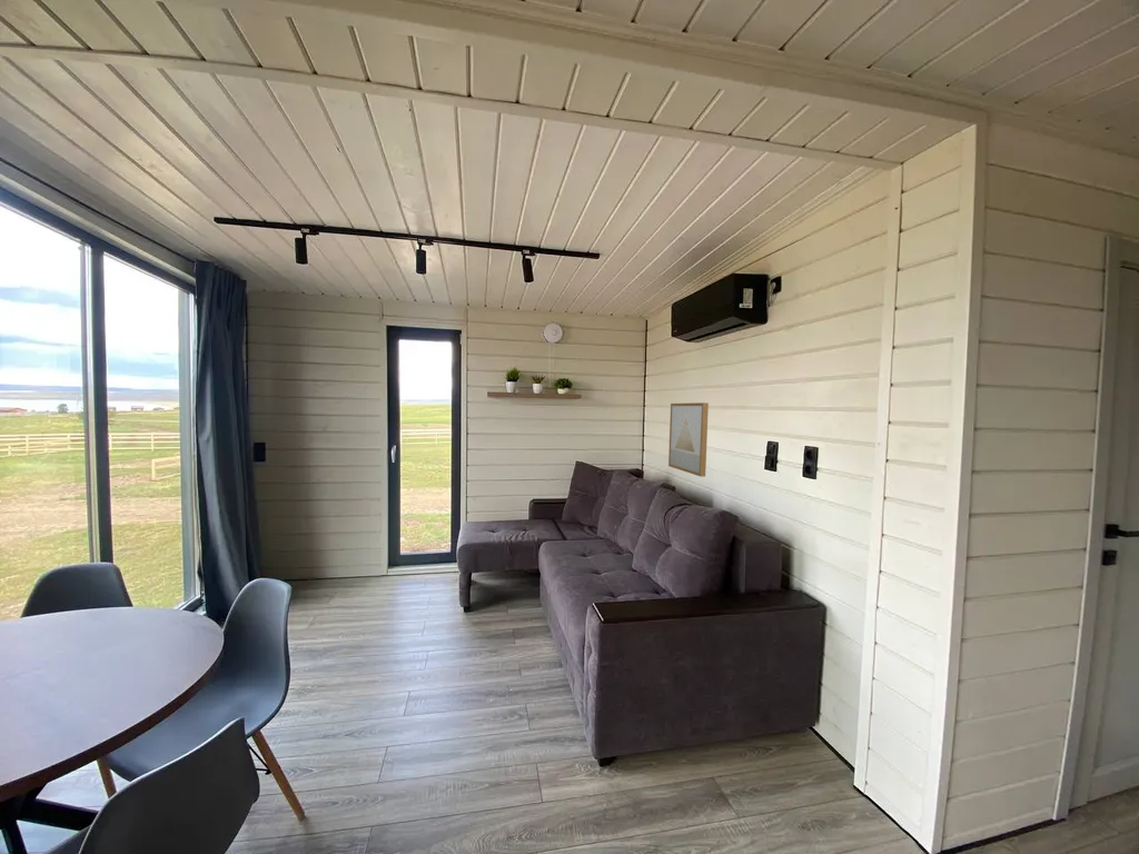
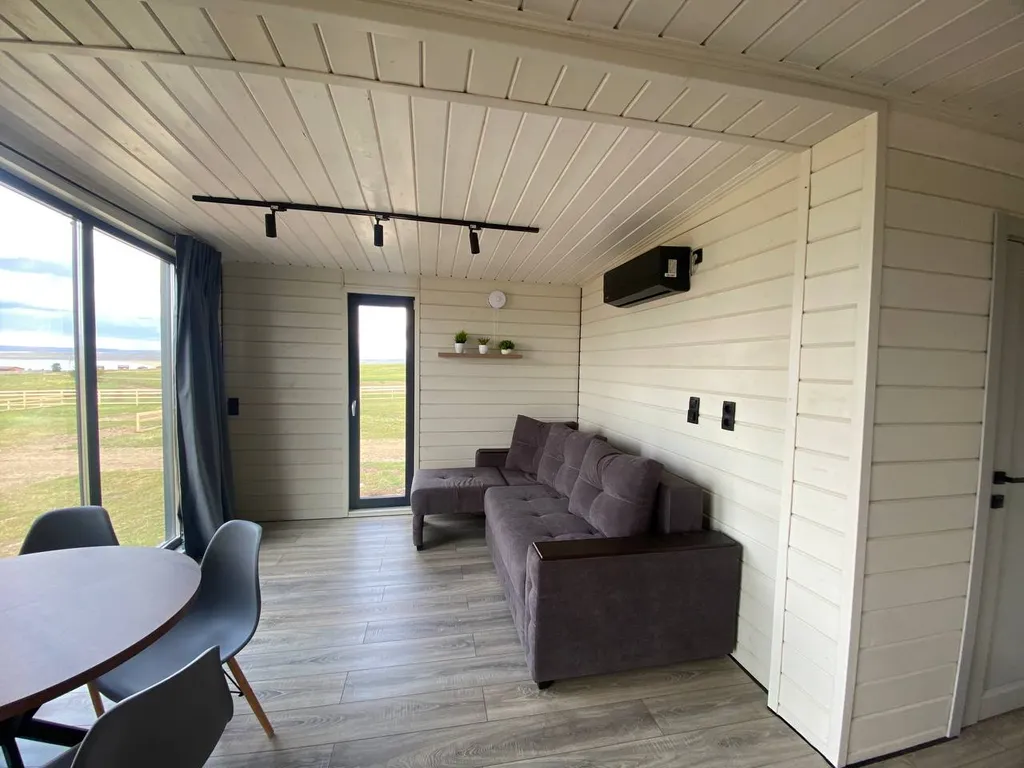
- wall art [667,401,710,478]
